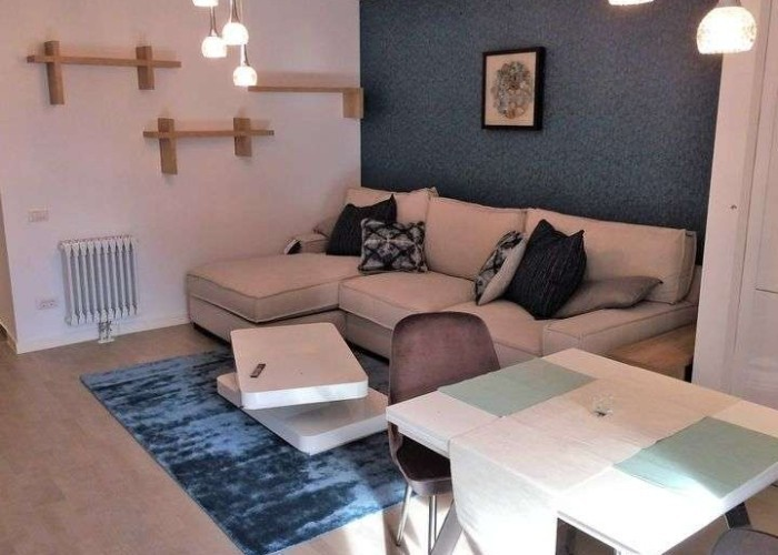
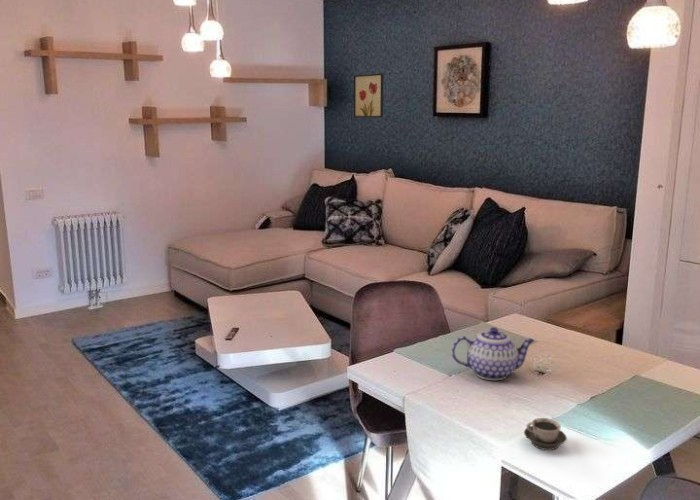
+ teapot [451,326,535,381]
+ wall art [353,73,384,118]
+ cup [523,417,568,451]
